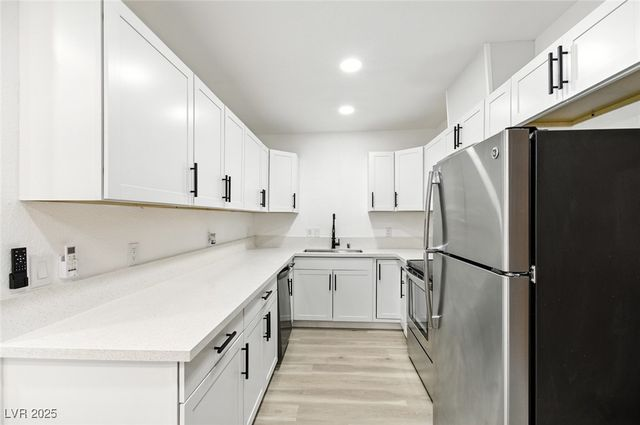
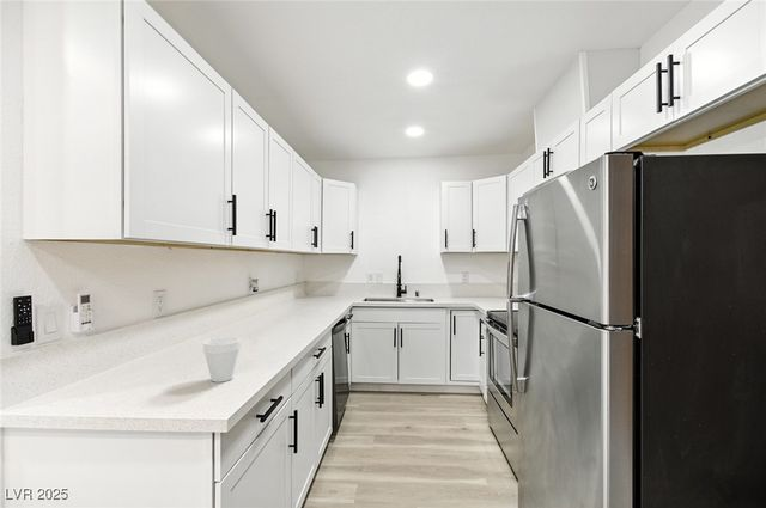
+ cup [202,336,242,384]
